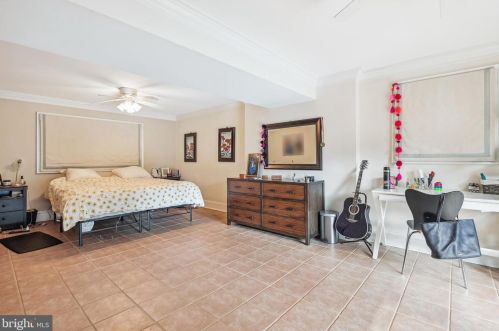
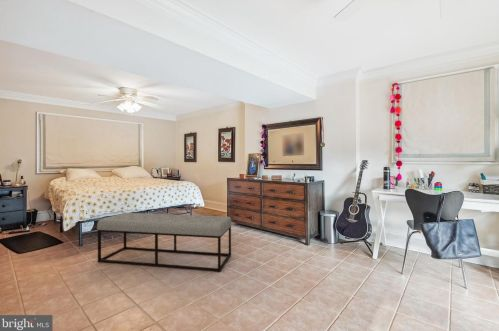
+ bench [96,212,233,273]
